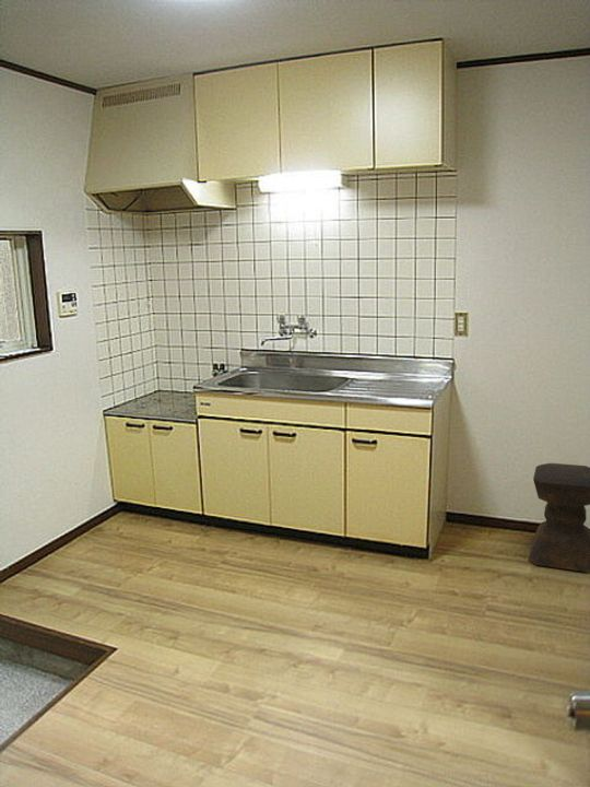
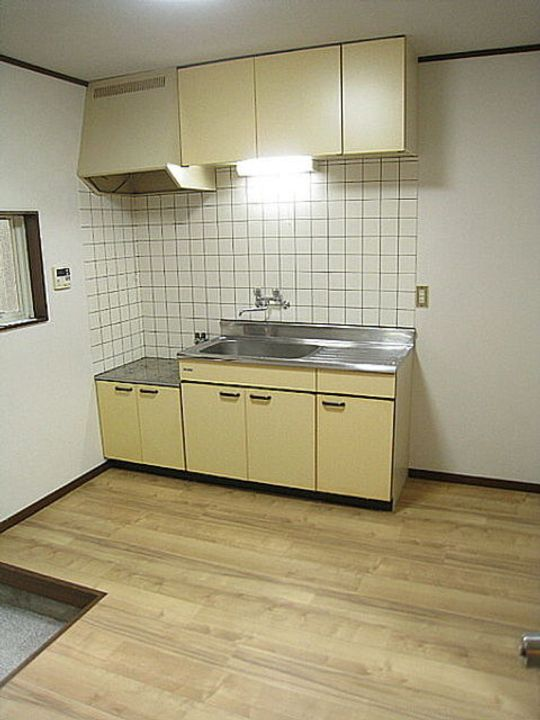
- stool [527,462,590,573]
